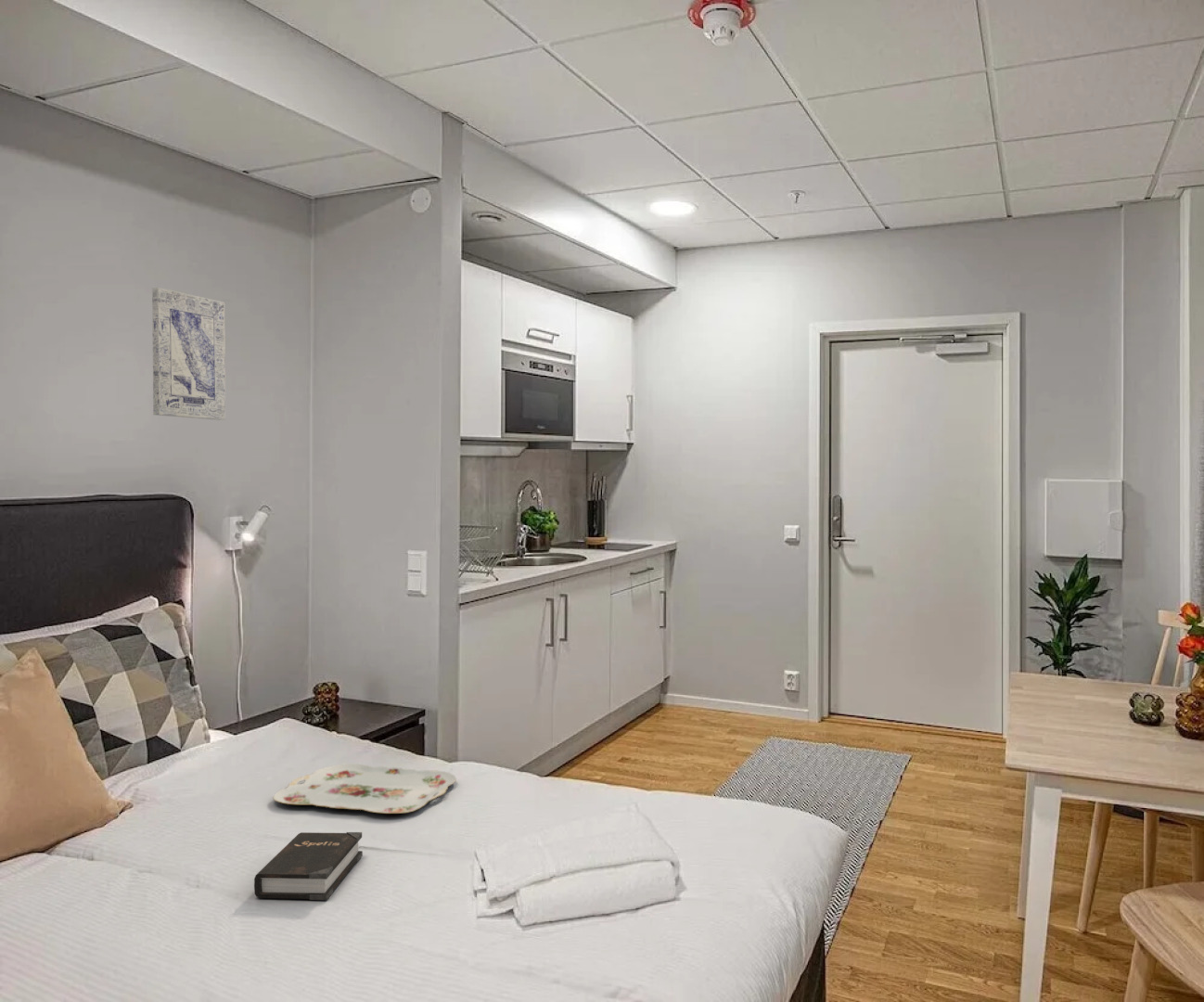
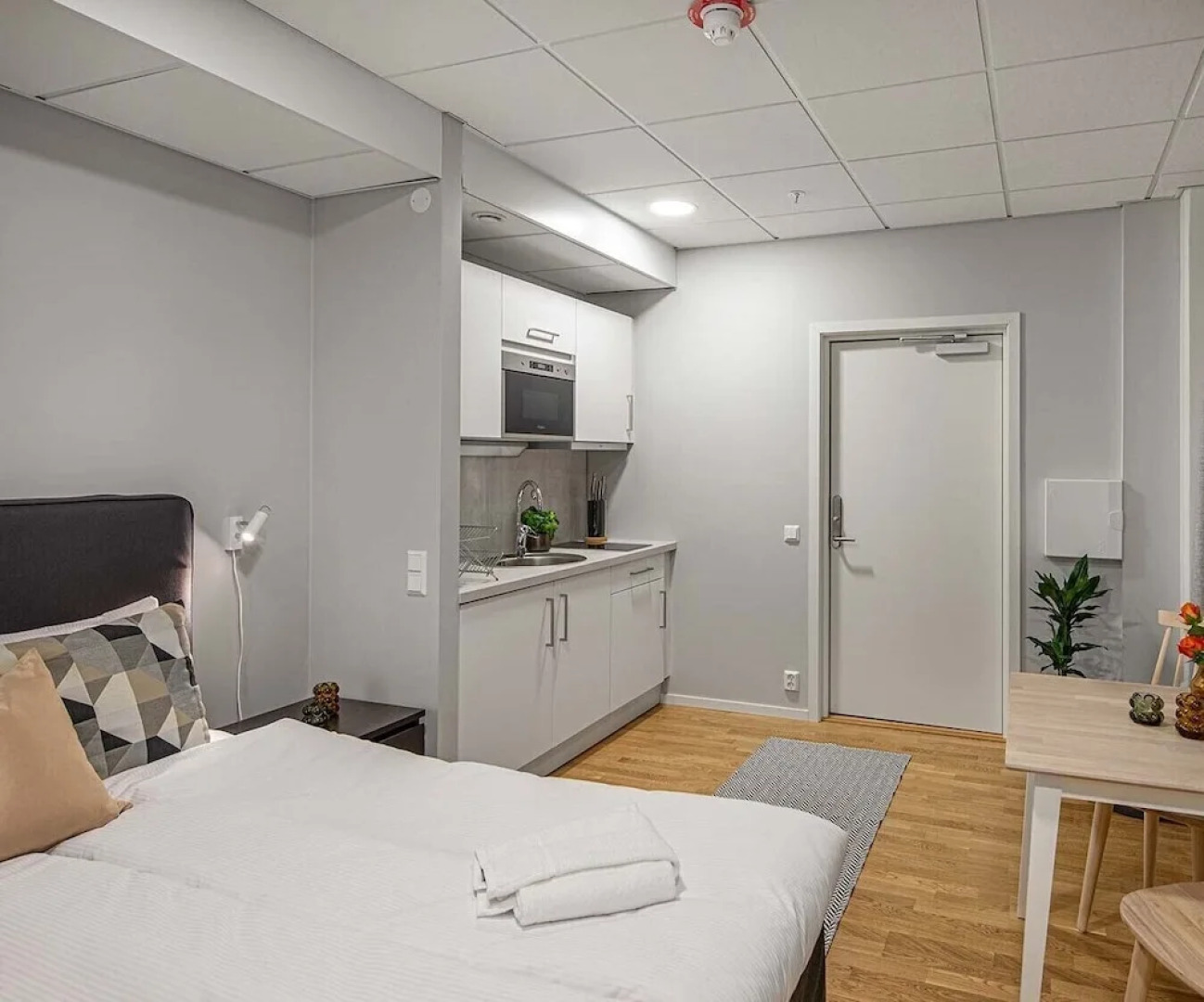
- serving tray [273,763,457,815]
- hardback book [253,831,364,901]
- wall art [151,287,226,421]
